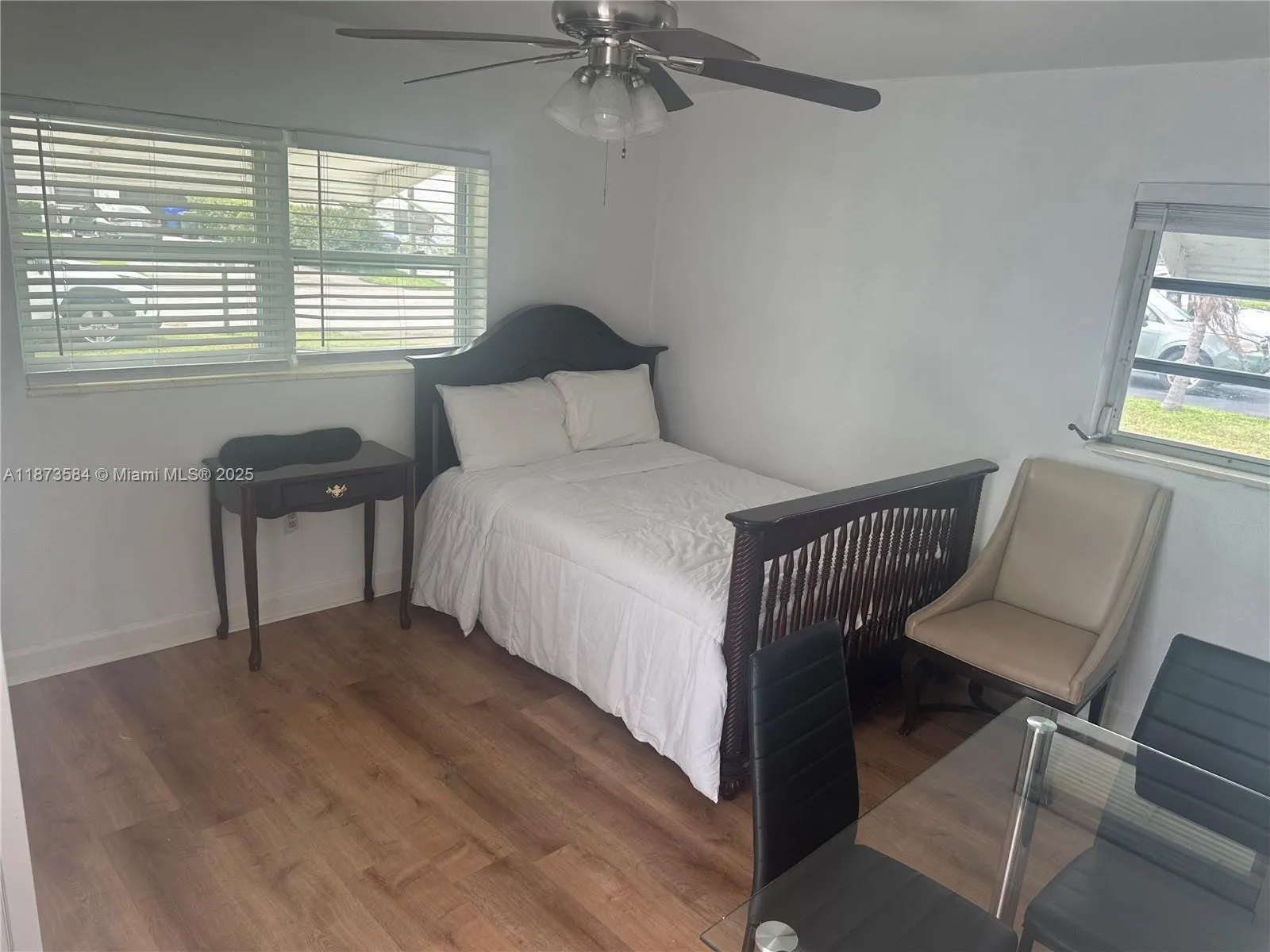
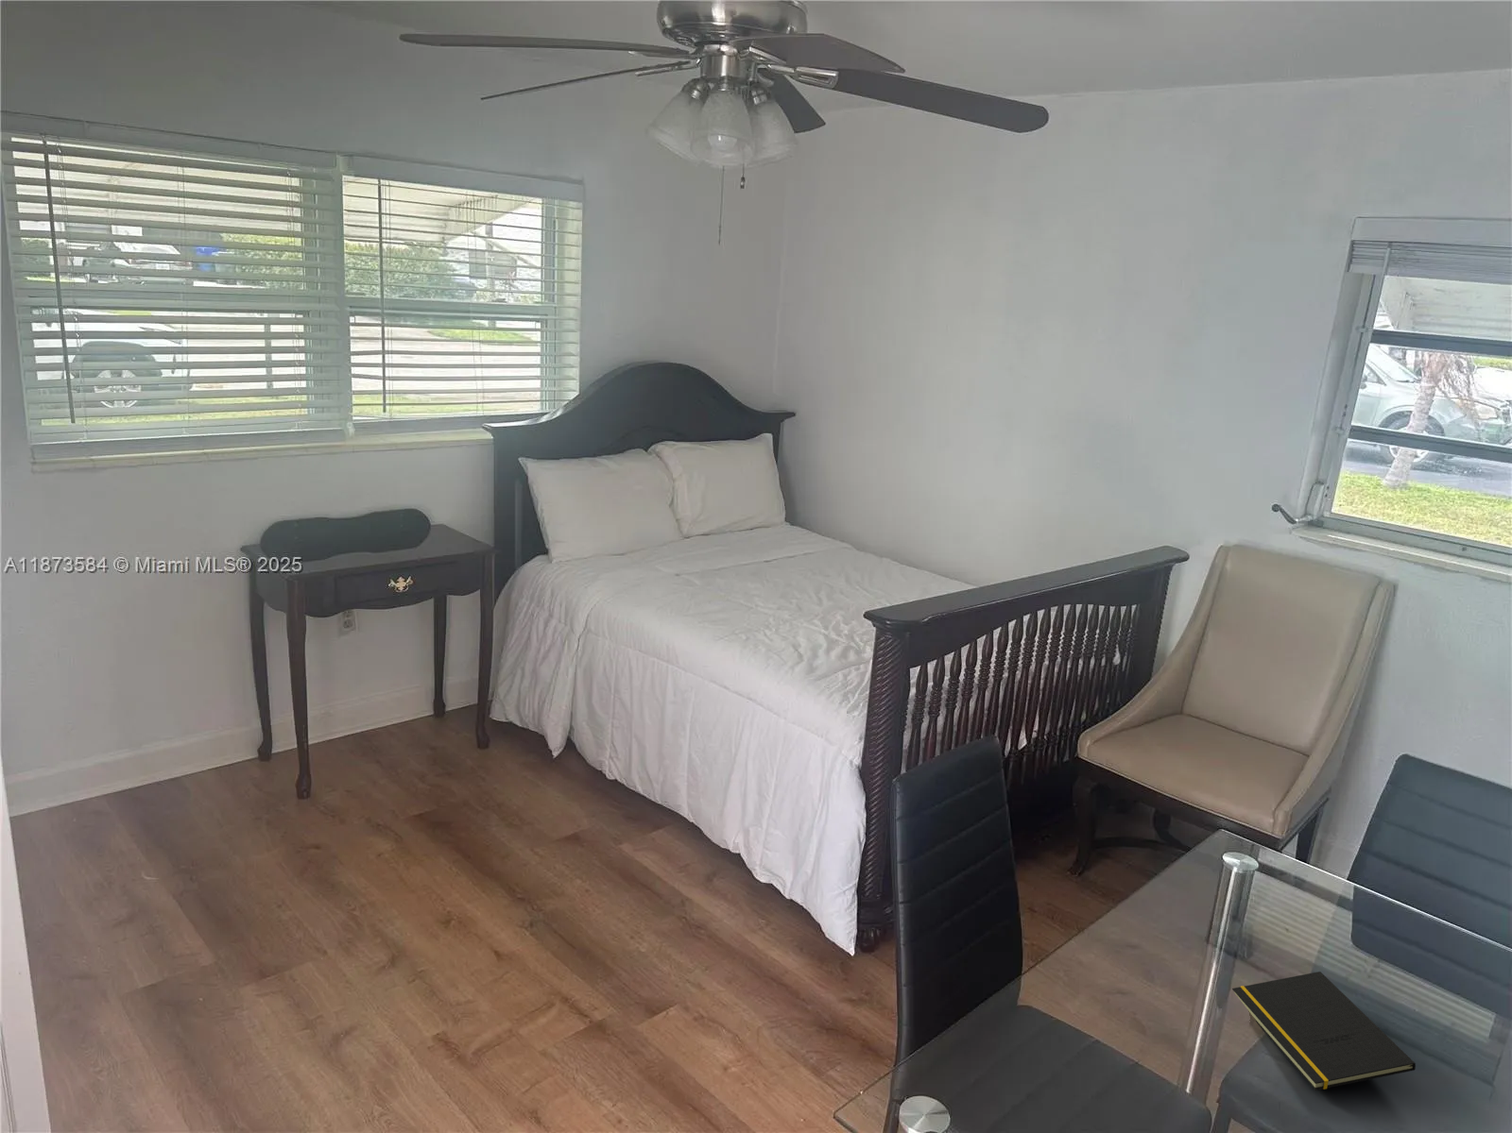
+ notepad [1231,971,1417,1091]
